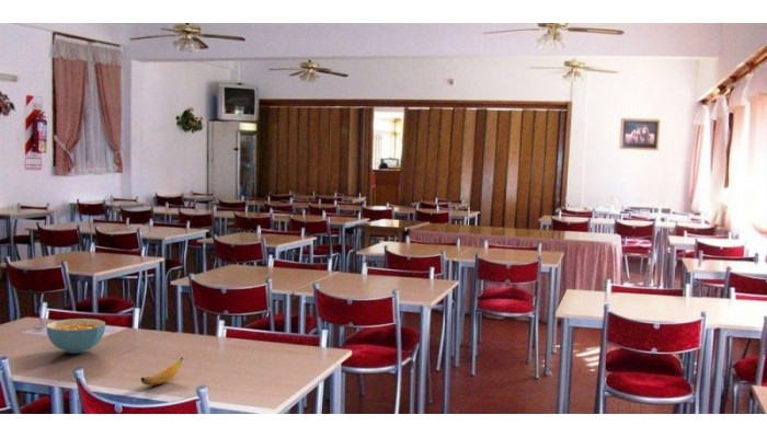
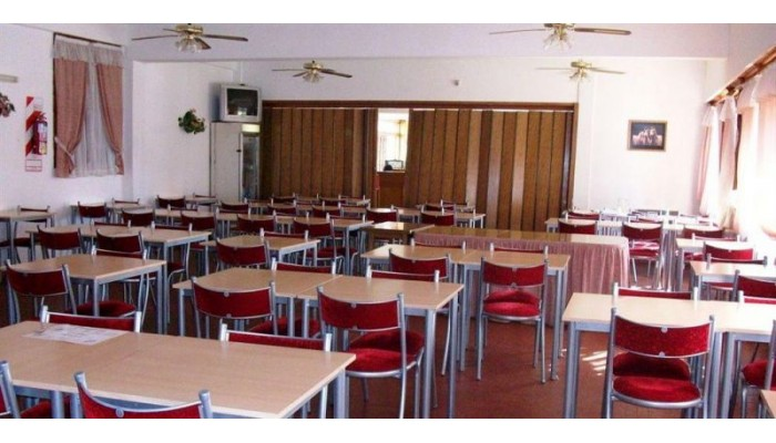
- cereal bowl [45,318,106,355]
- banana [140,357,184,387]
